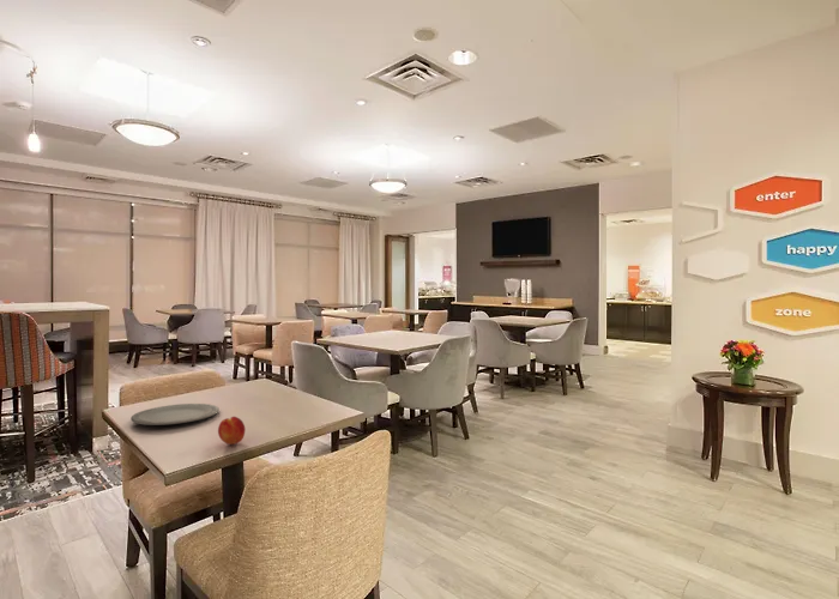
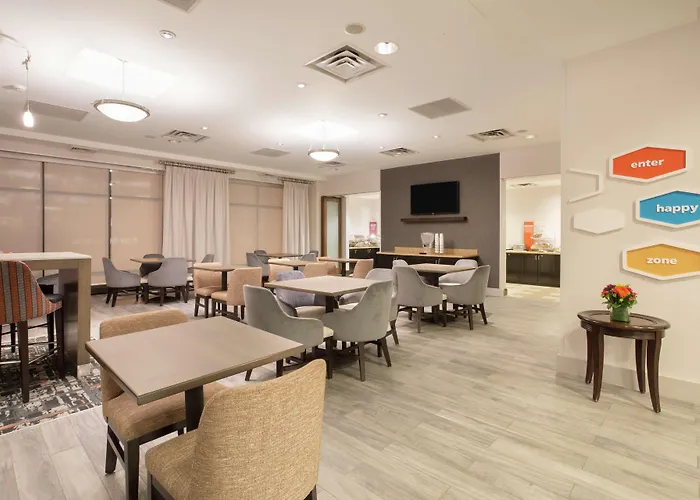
- peach [217,416,247,446]
- plate [129,403,221,426]
